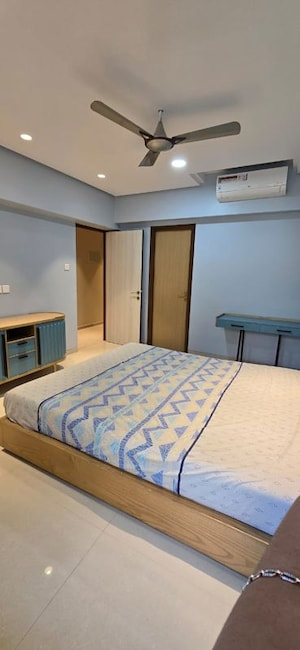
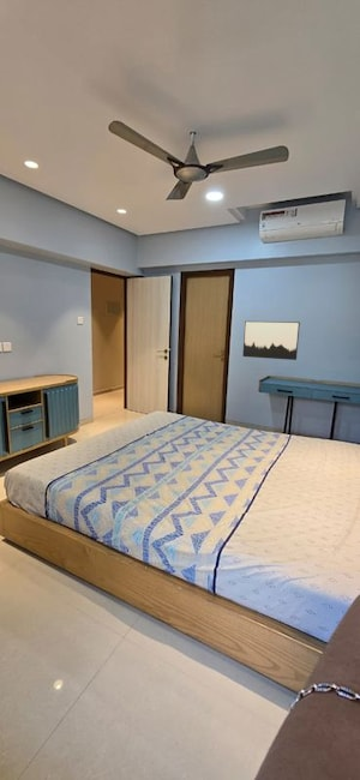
+ wall art [241,320,301,361]
